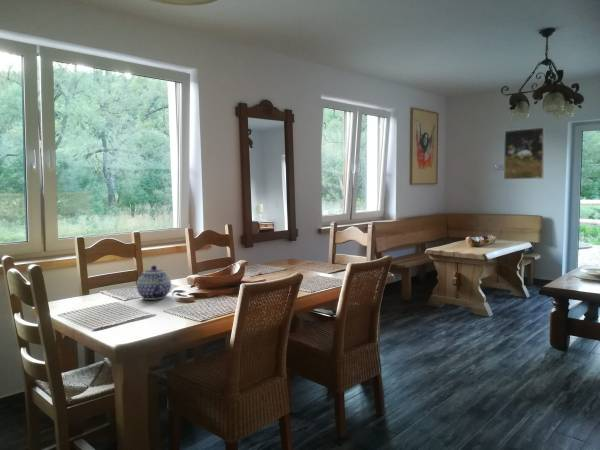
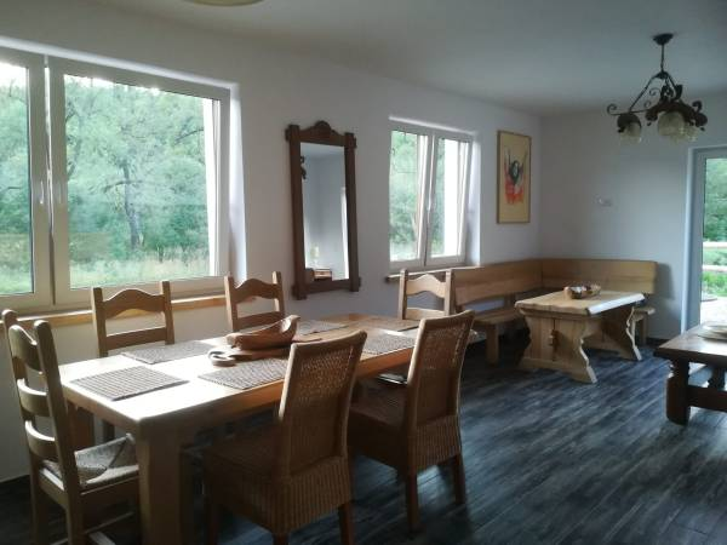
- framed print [503,126,546,180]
- teapot [136,265,172,301]
